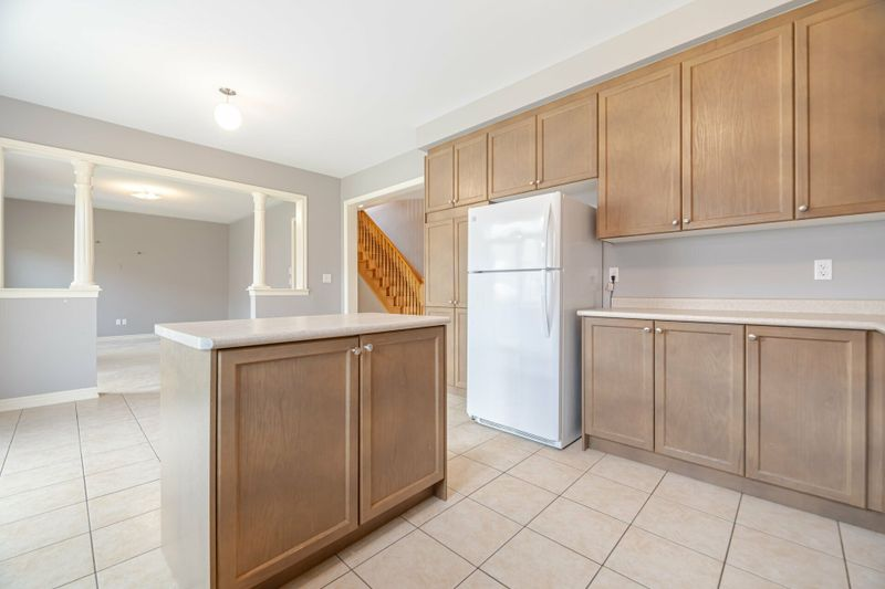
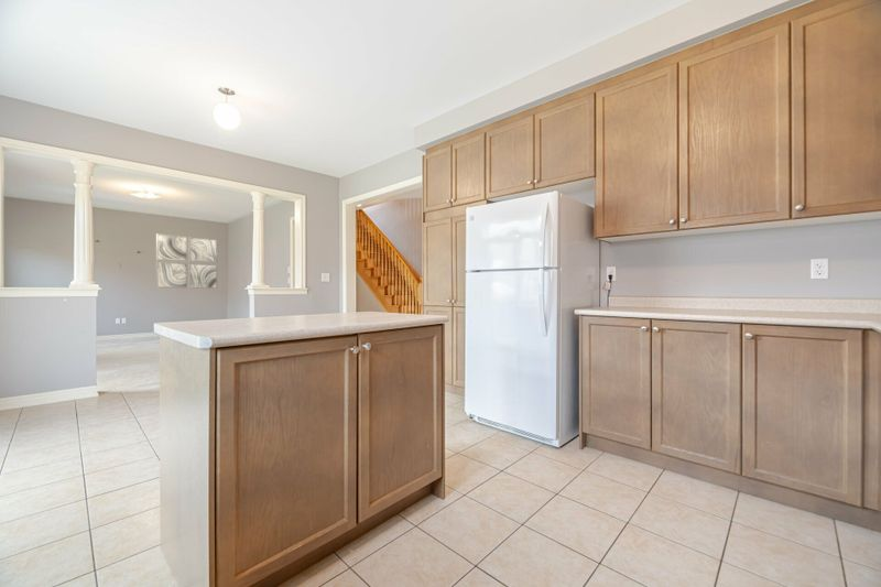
+ wall art [155,232,219,290]
